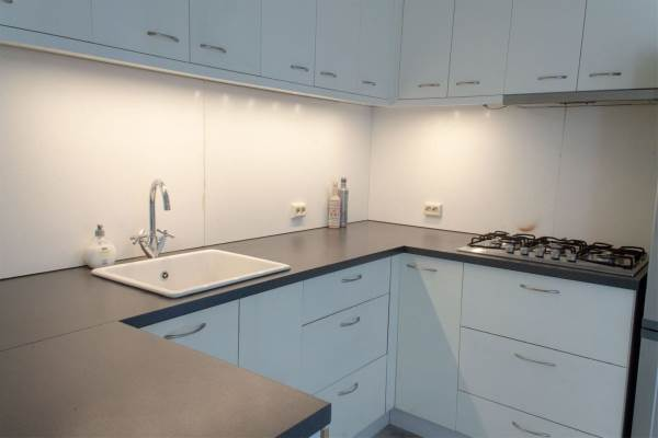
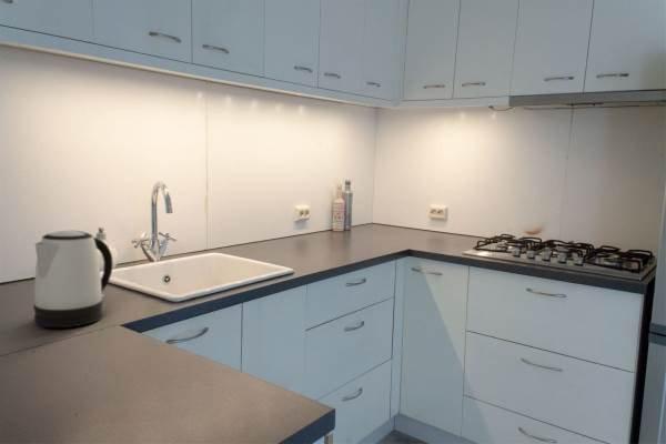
+ kettle [32,230,114,329]
